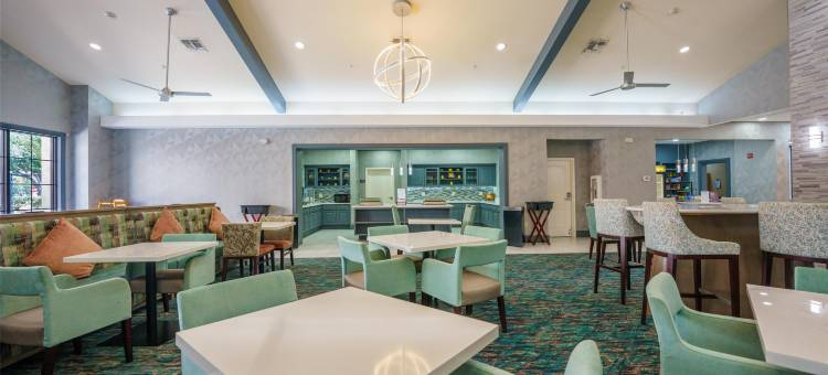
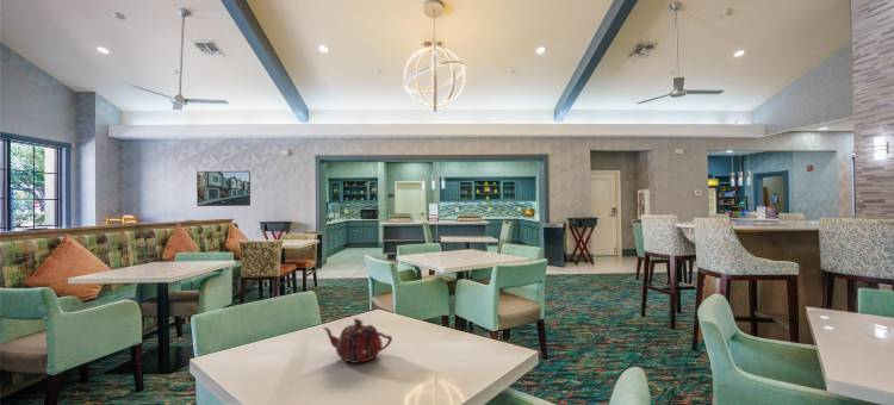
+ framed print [195,170,252,207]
+ teapot [322,317,393,364]
